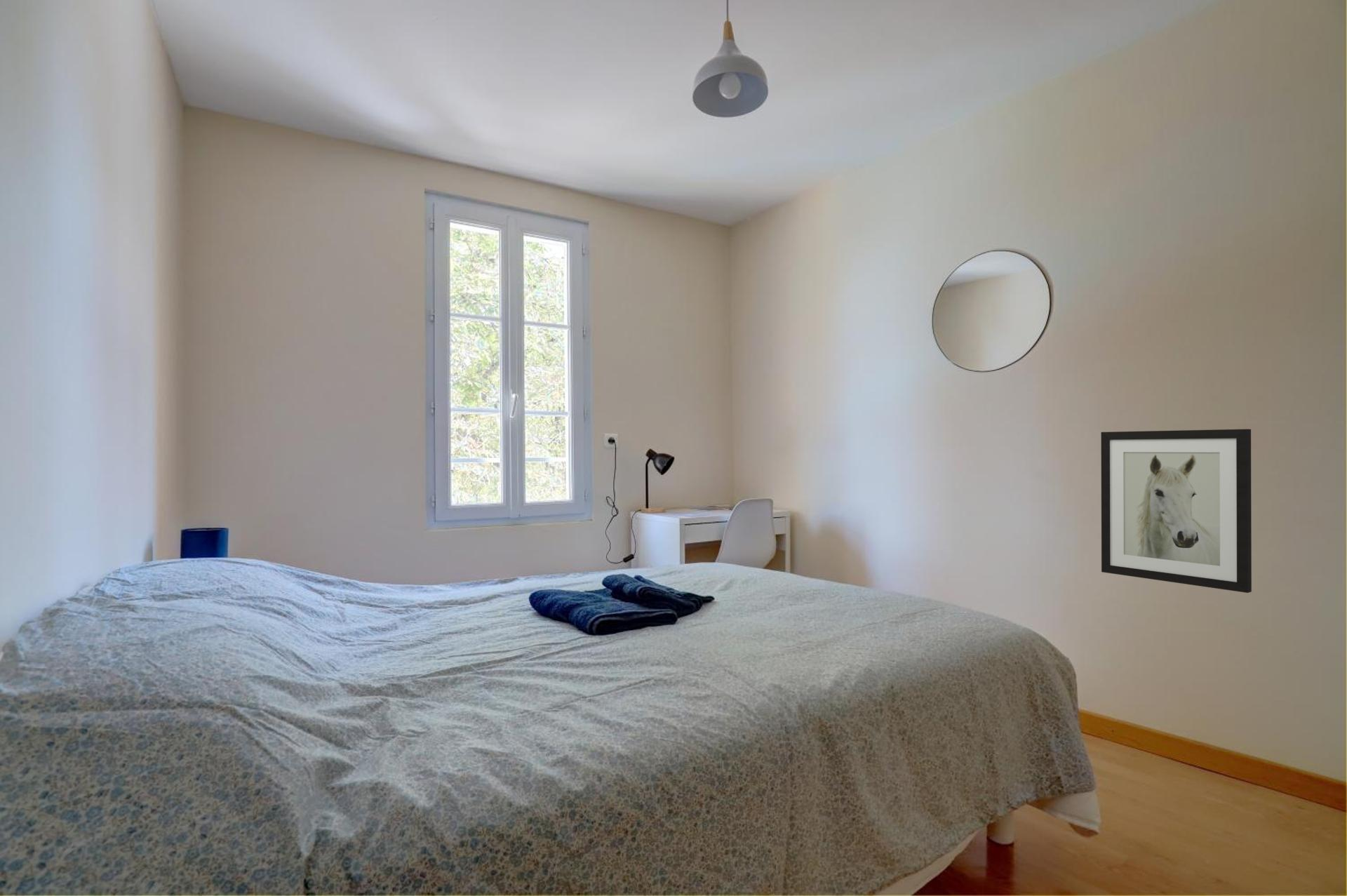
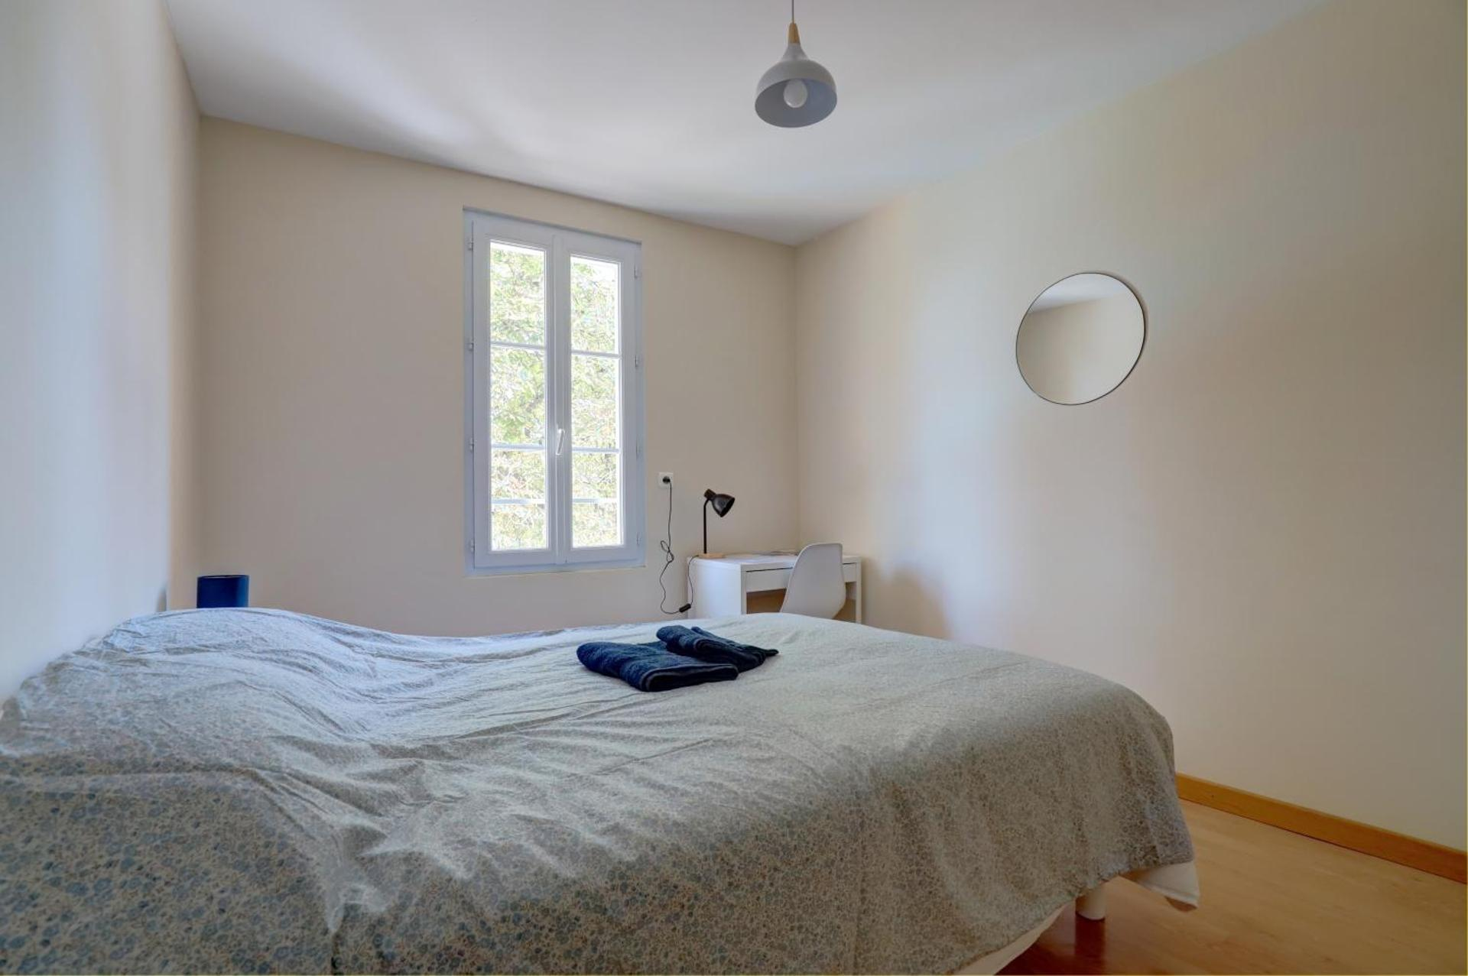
- wall art [1100,428,1252,594]
